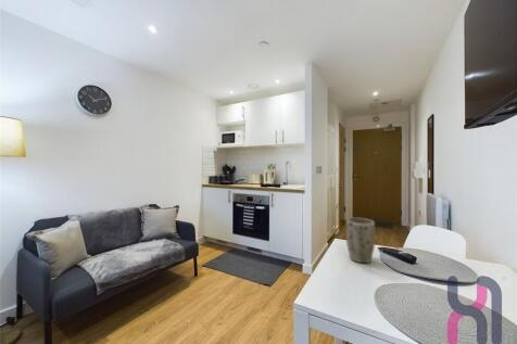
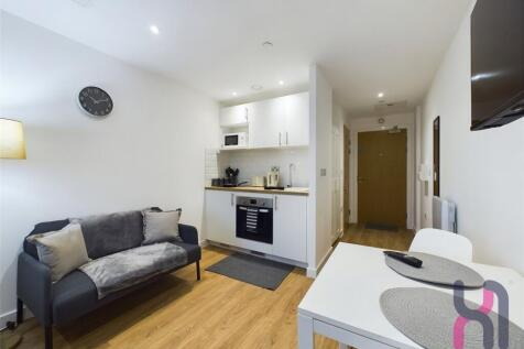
- plant pot [345,217,376,264]
